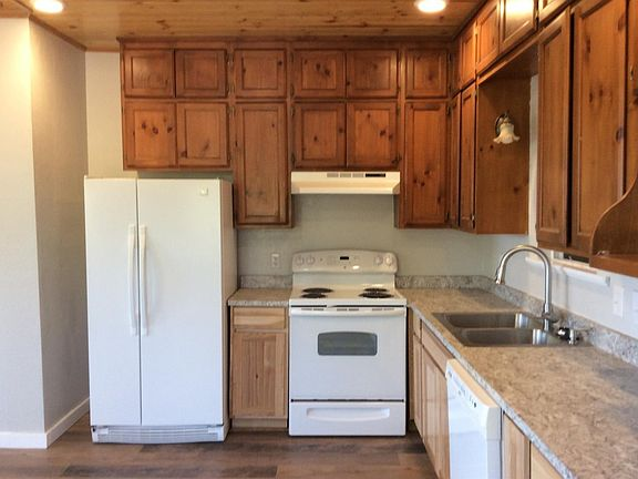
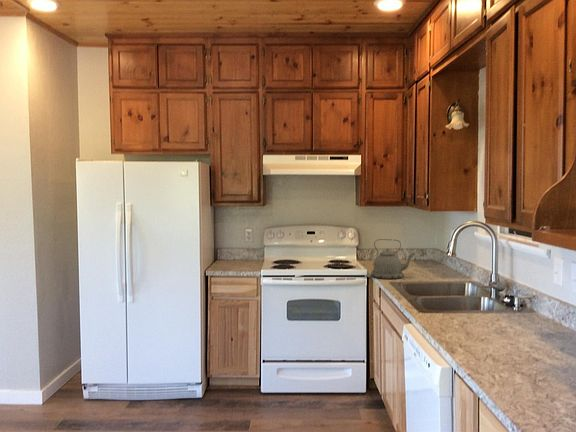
+ kettle [370,238,416,280]
